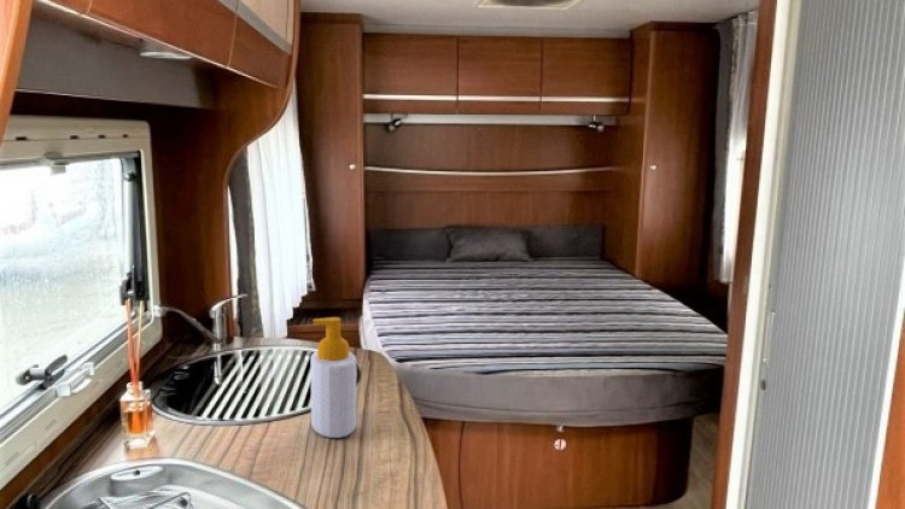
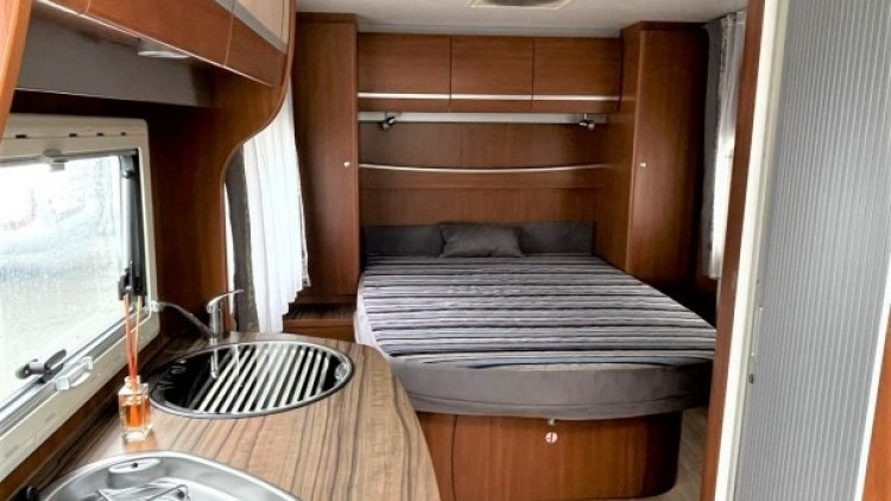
- soap bottle [310,316,357,439]
